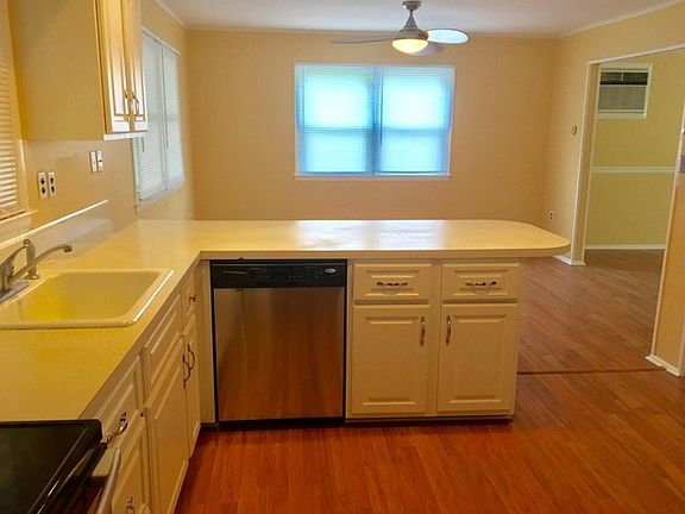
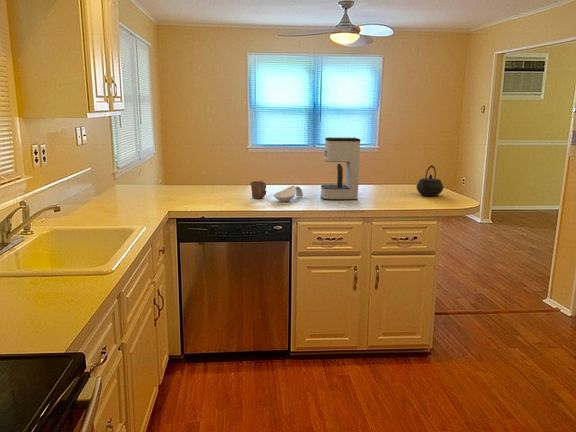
+ spoon rest [273,185,304,203]
+ coffee maker [320,136,361,201]
+ kettle [415,164,444,197]
+ mug [249,180,267,199]
